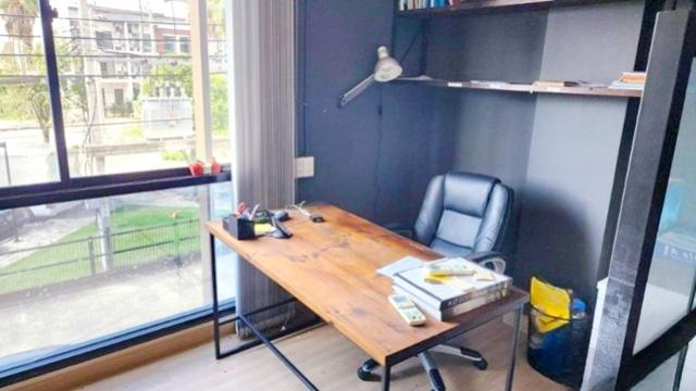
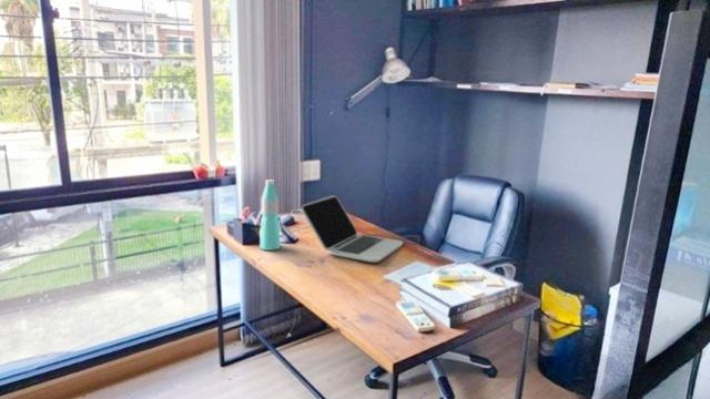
+ laptop [301,194,404,264]
+ water bottle [258,178,282,252]
